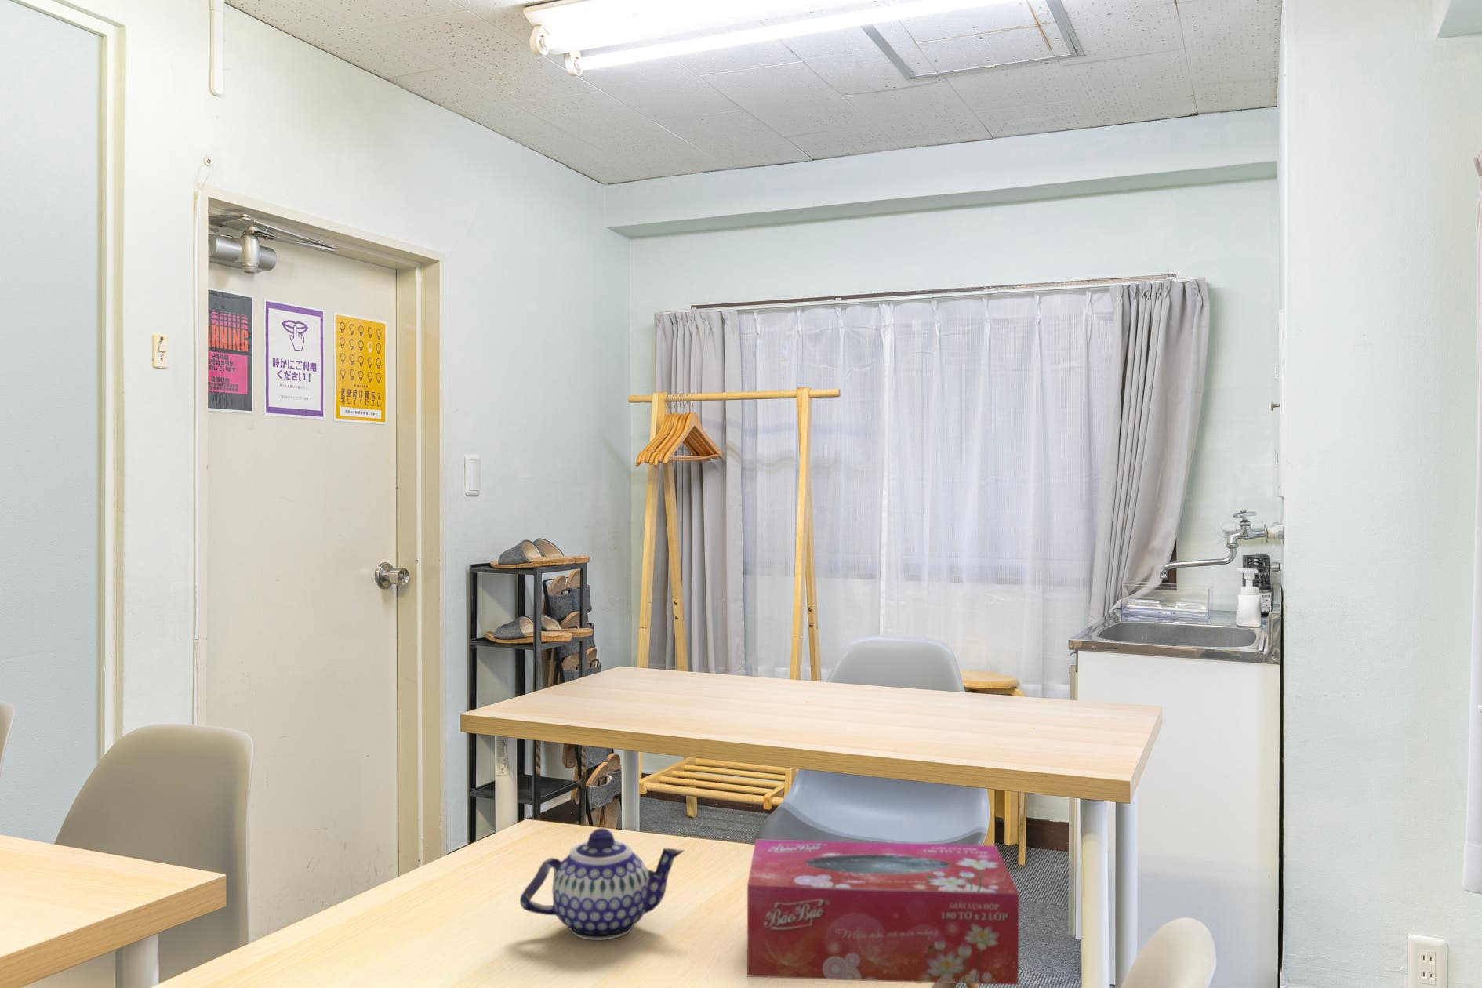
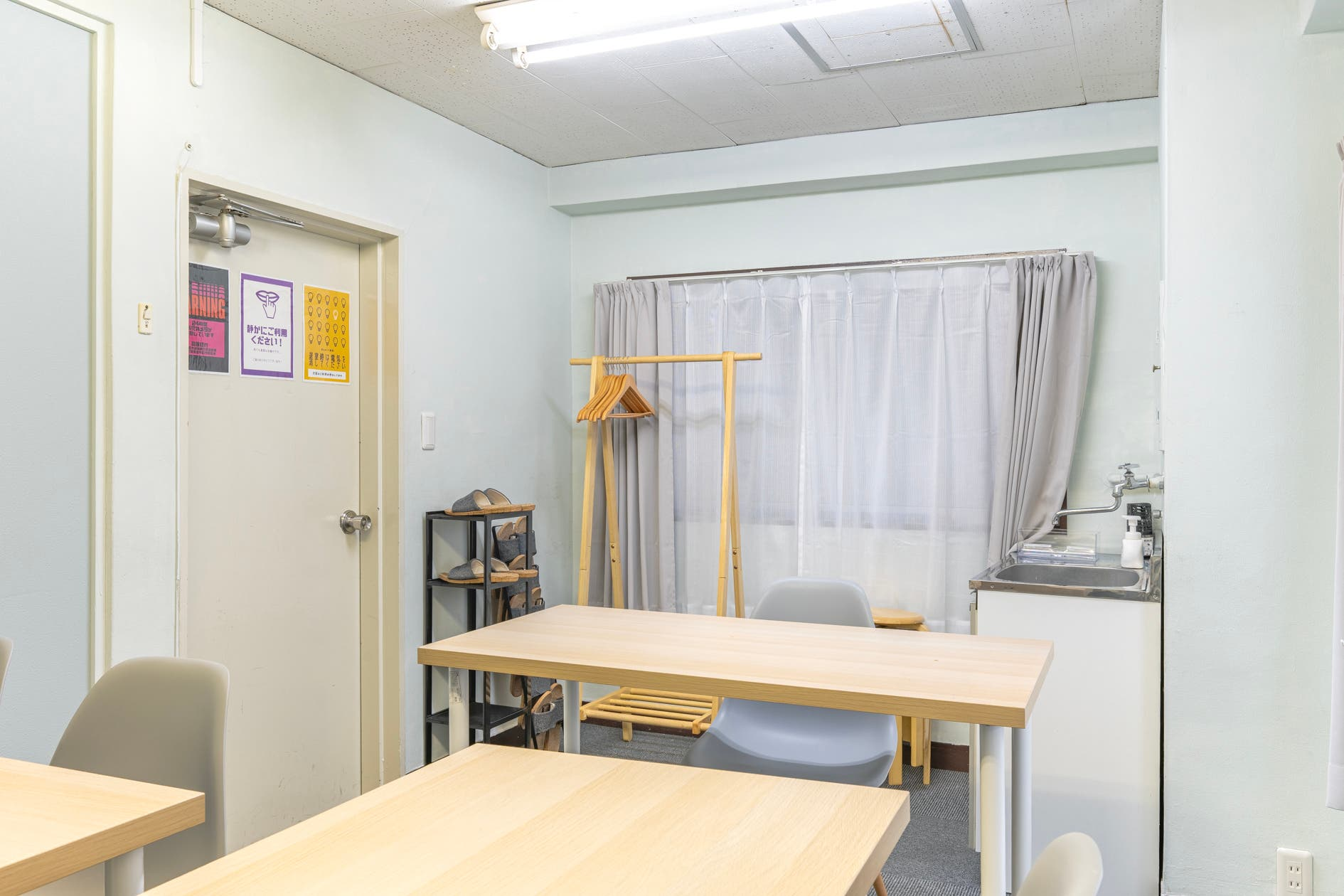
- teapot [519,827,686,941]
- tissue box [747,839,1019,986]
